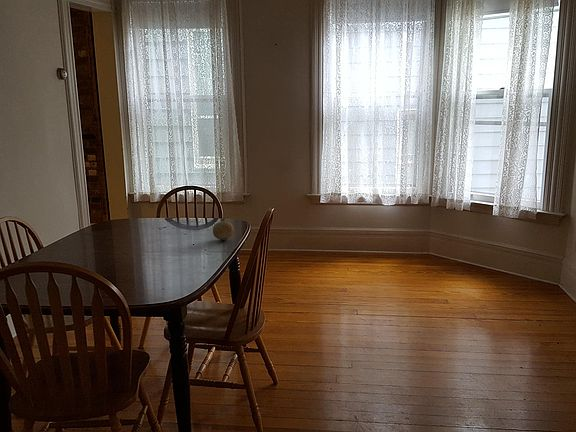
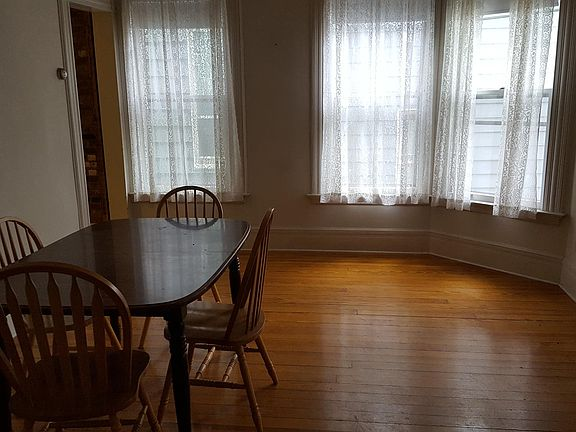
- fruit [212,217,235,241]
